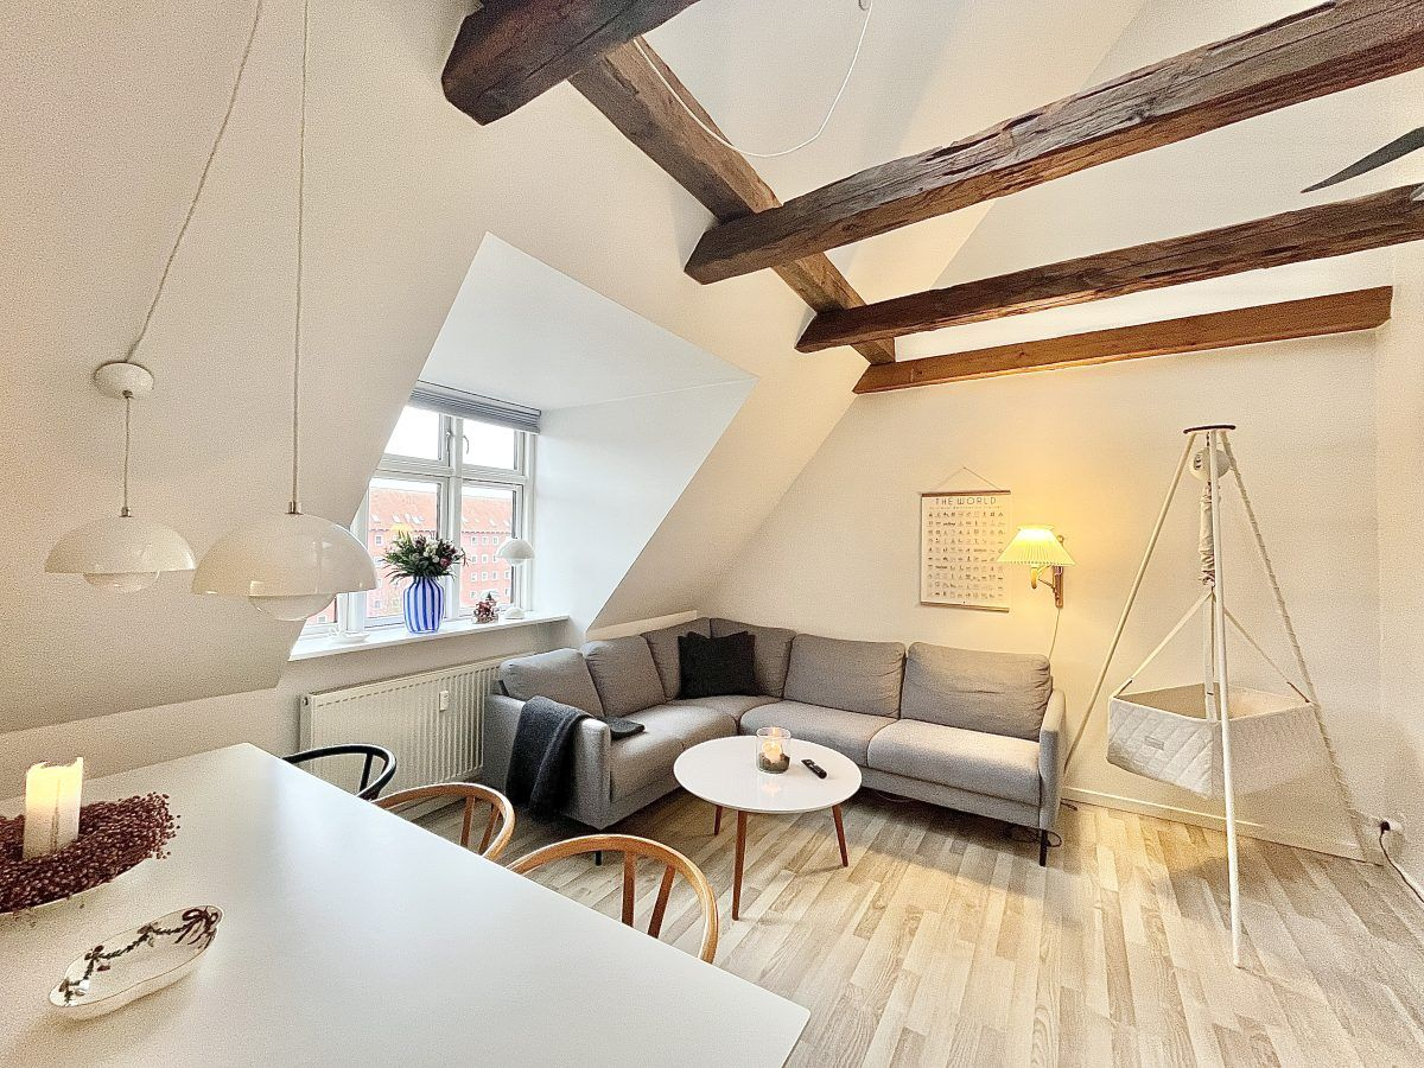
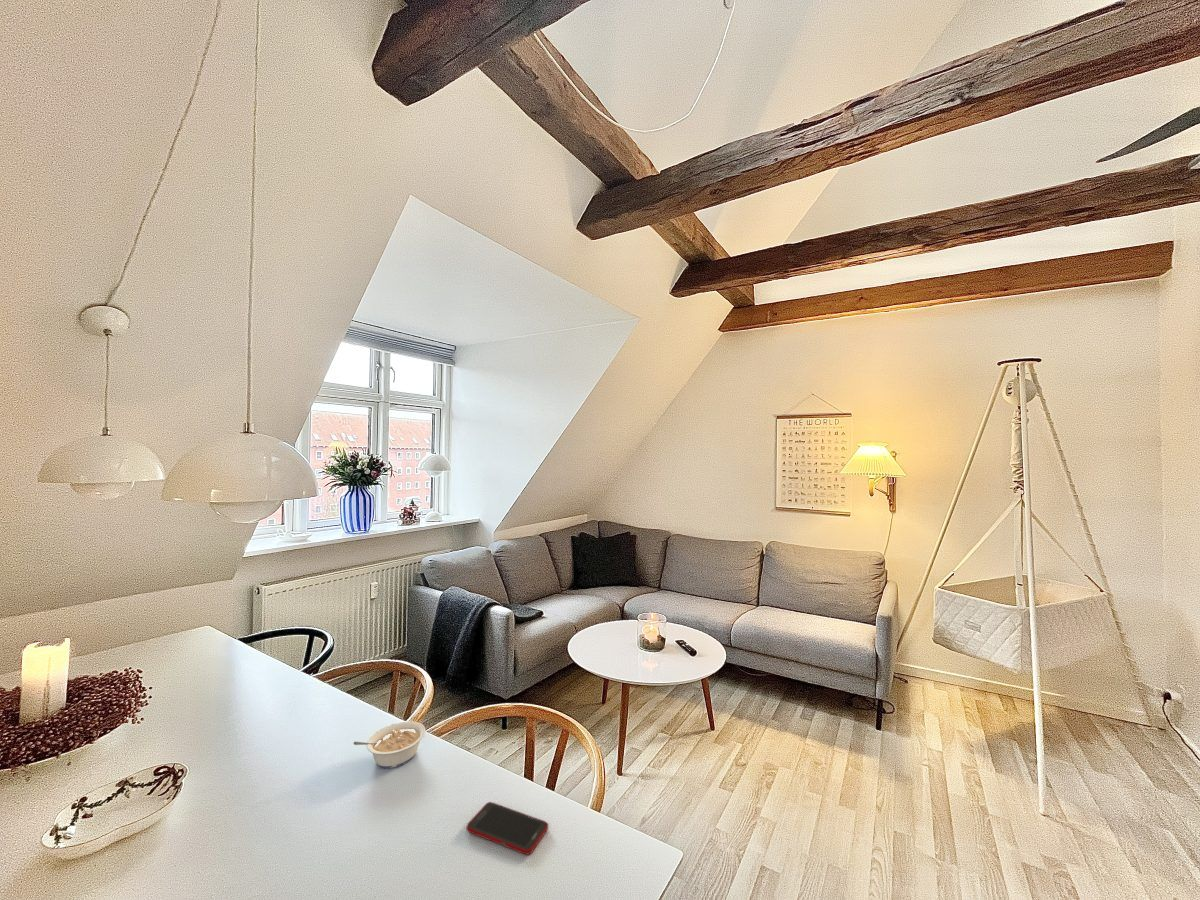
+ legume [352,720,427,769]
+ cell phone [465,801,549,856]
